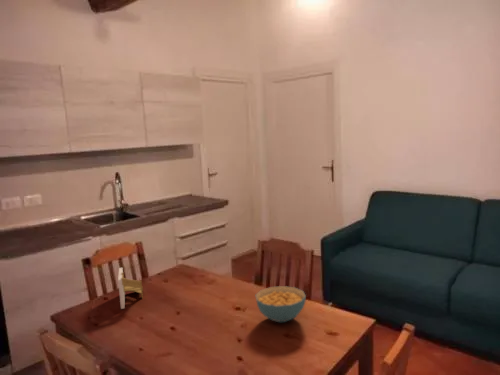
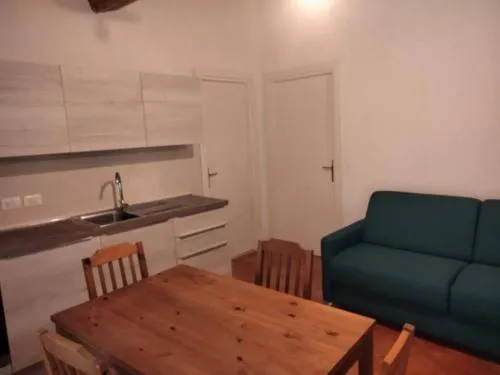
- cereal bowl [255,285,307,323]
- napkin holder [117,267,144,310]
